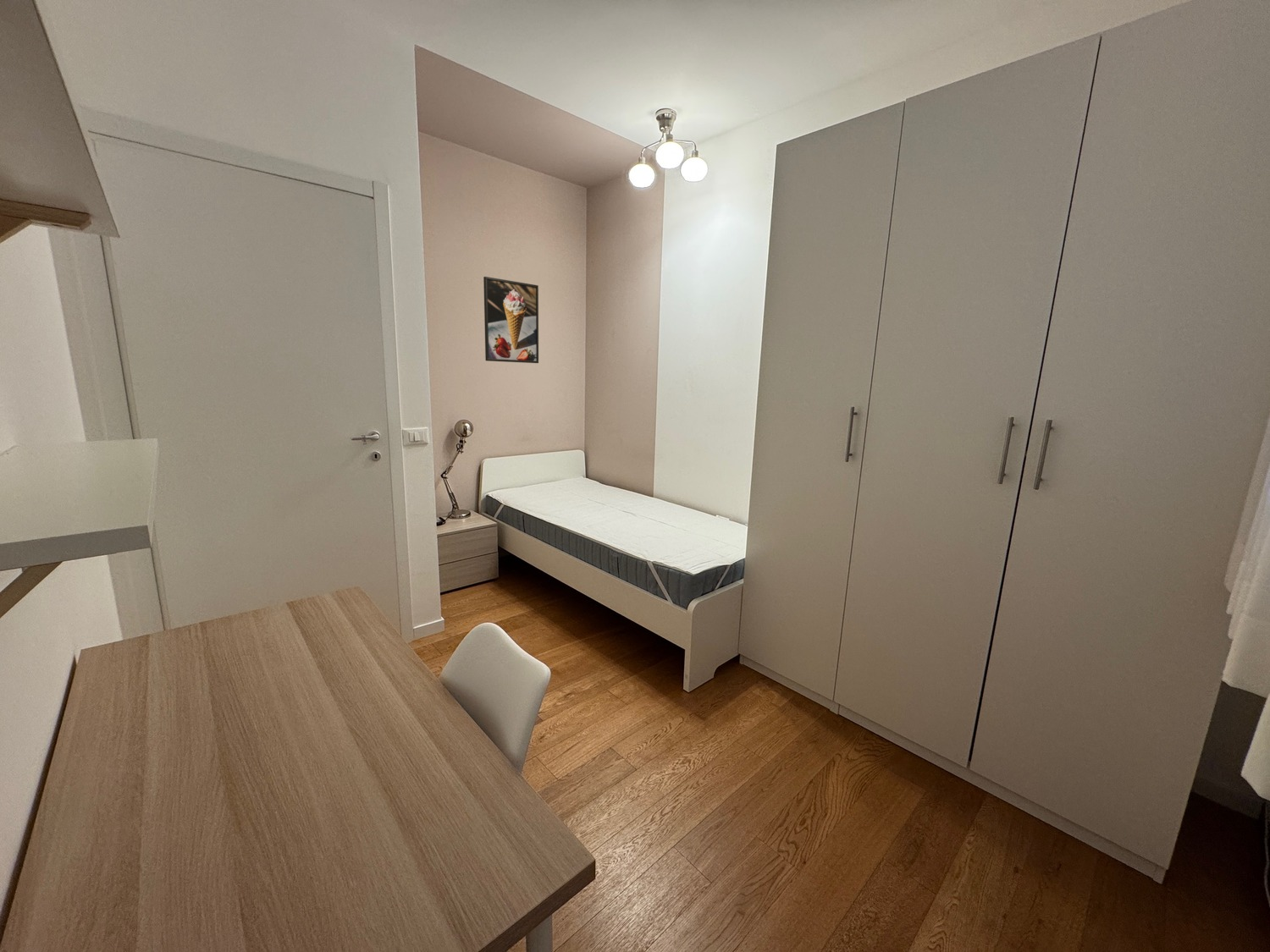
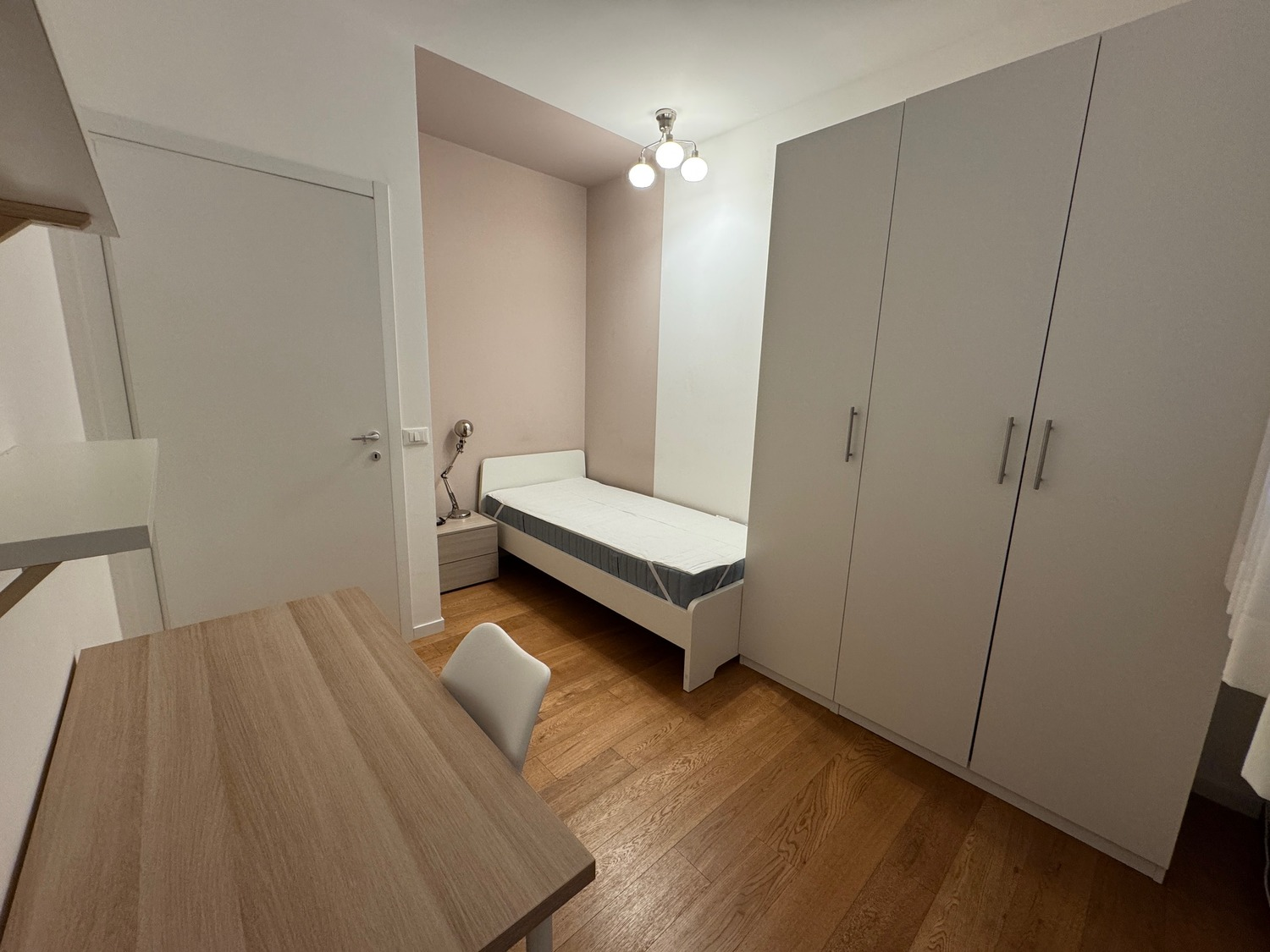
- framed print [483,276,539,364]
